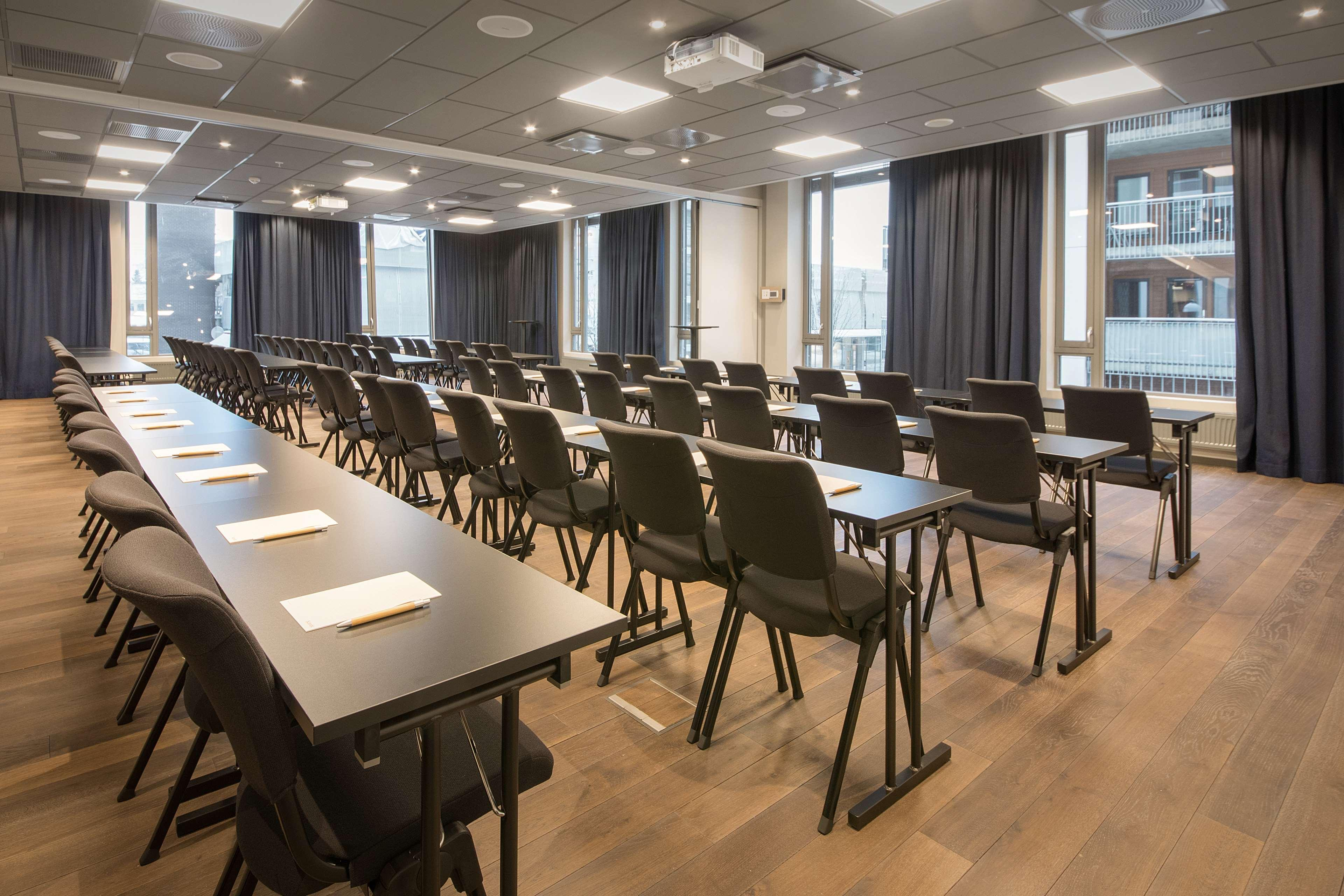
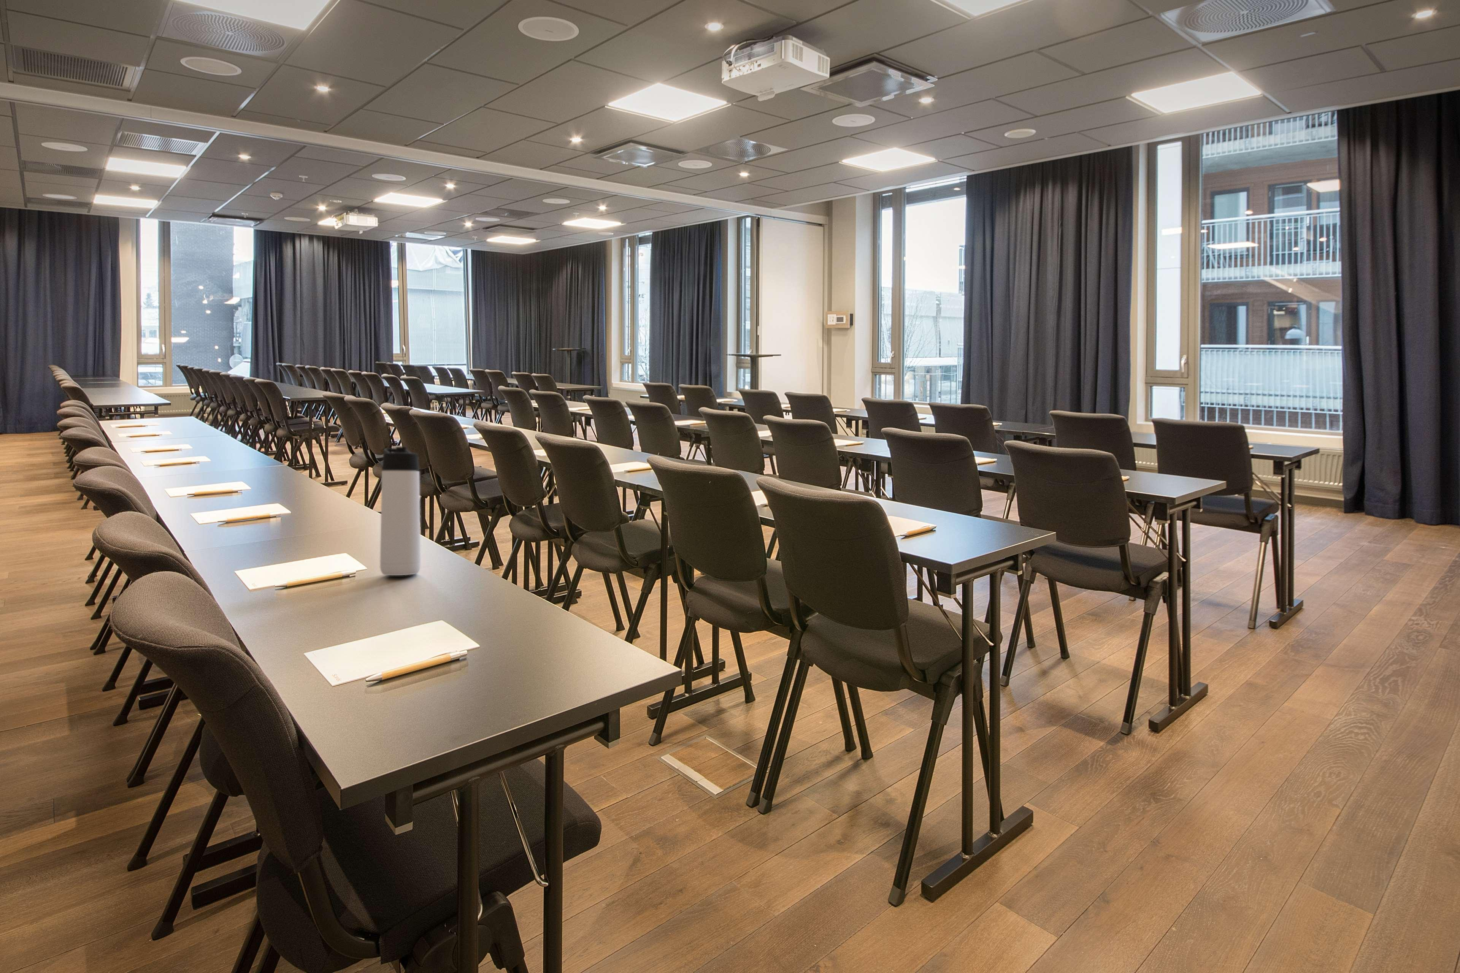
+ thermos bottle [379,446,420,576]
